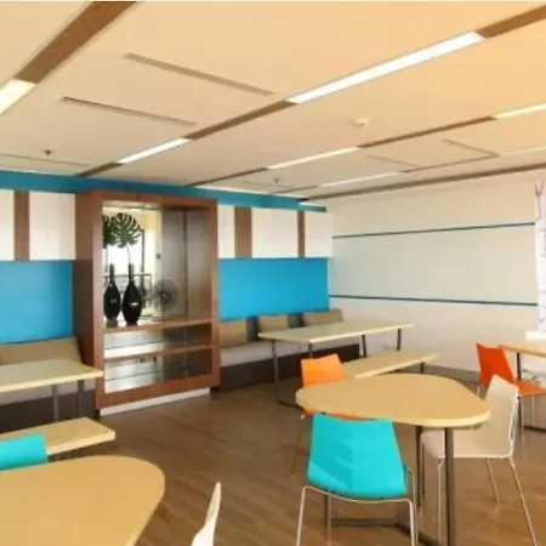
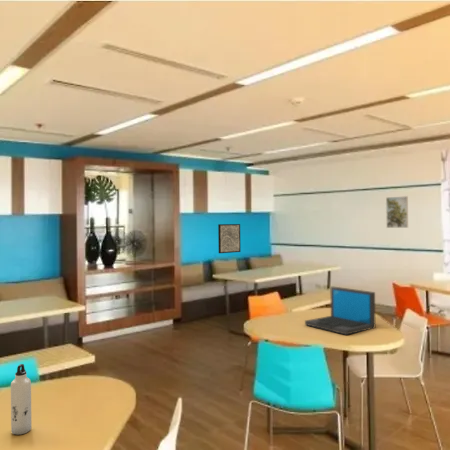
+ water bottle [10,363,32,436]
+ wall art [217,223,242,254]
+ laptop [304,286,376,336]
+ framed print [385,195,409,229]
